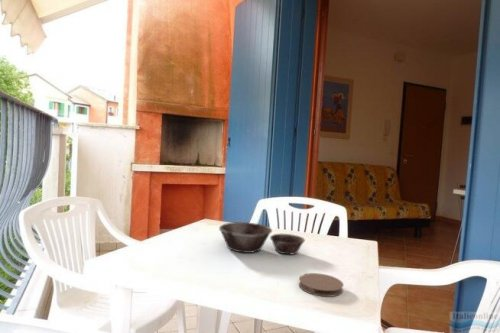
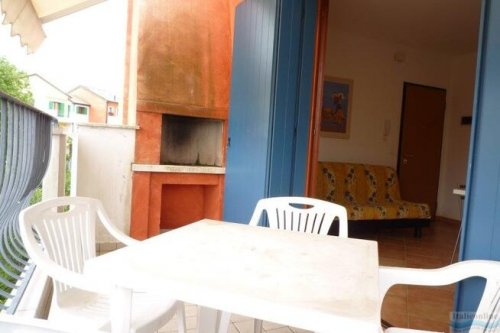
- bowl [218,221,306,256]
- coaster [298,272,344,298]
